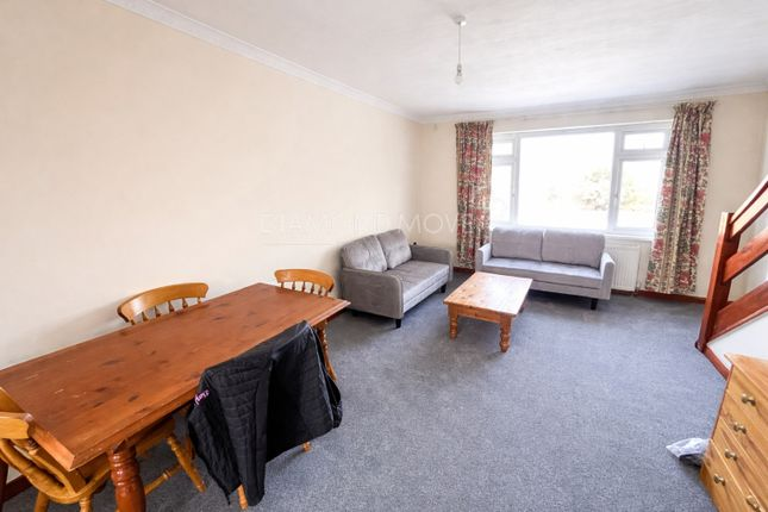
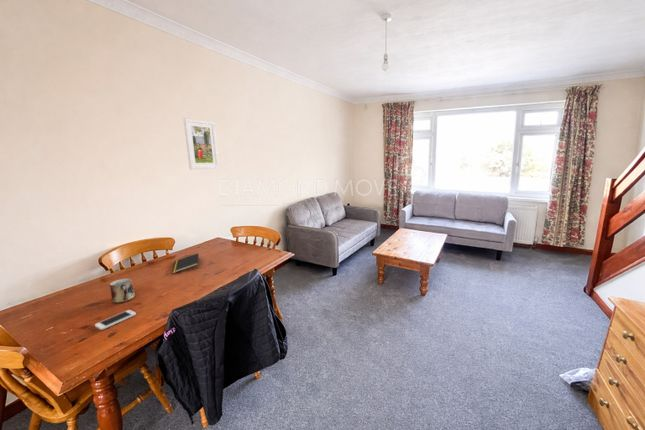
+ smartphone [94,309,137,331]
+ mug [109,277,136,304]
+ notepad [171,252,200,274]
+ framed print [183,118,220,170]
